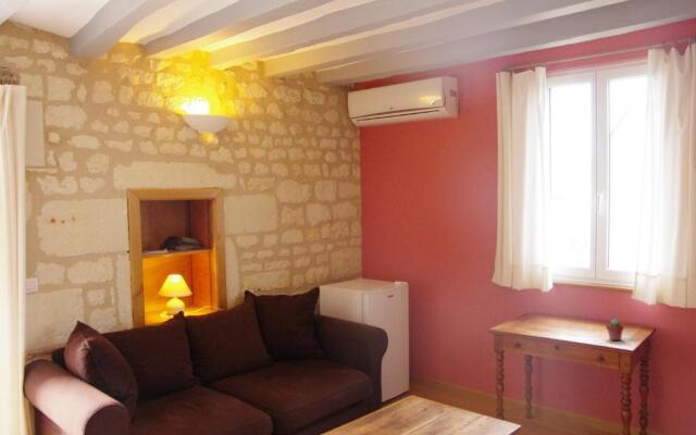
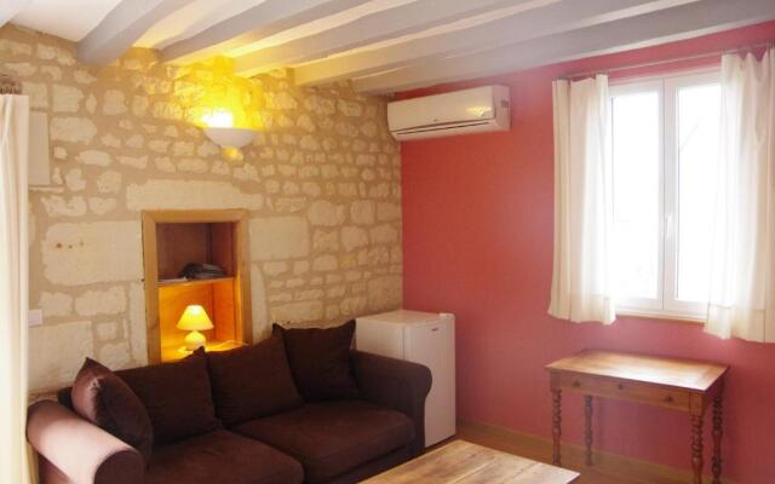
- potted succulent [605,318,625,341]
